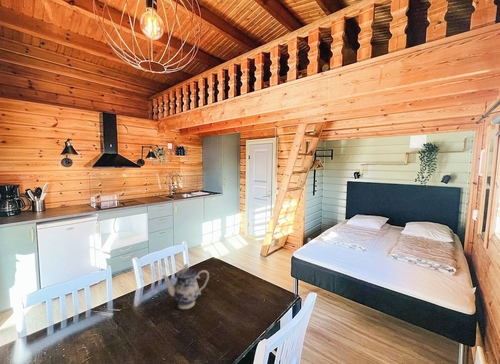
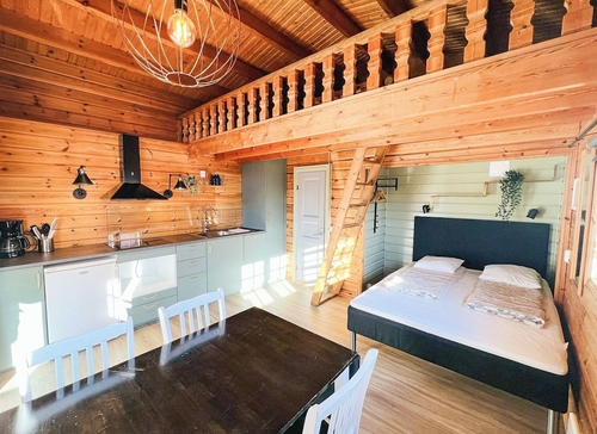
- teapot [161,263,210,310]
